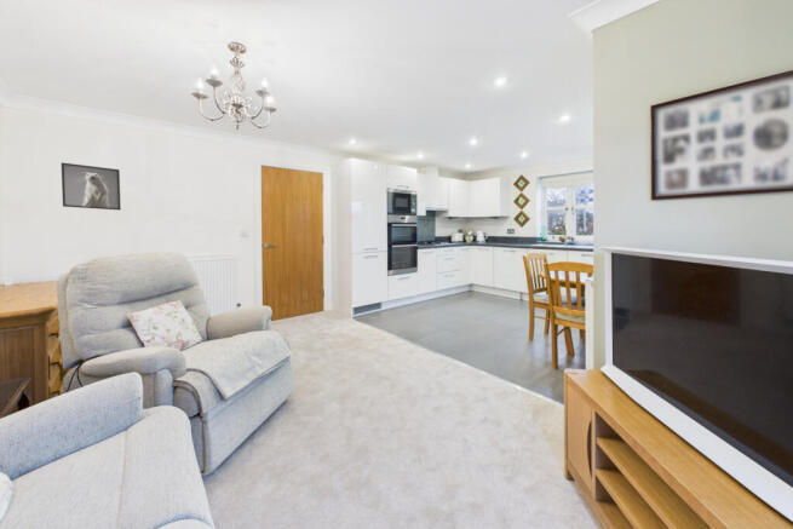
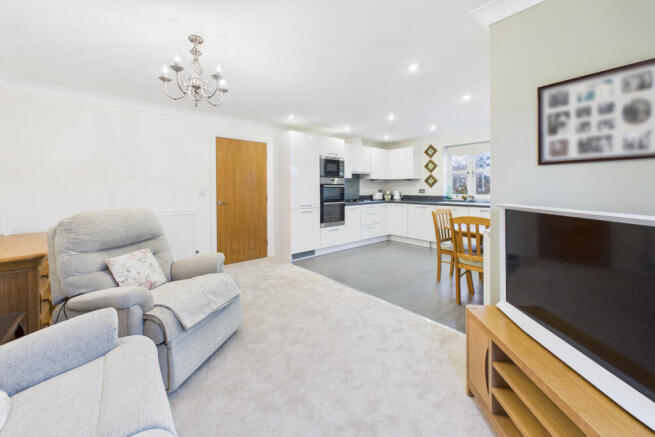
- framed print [61,161,122,212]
